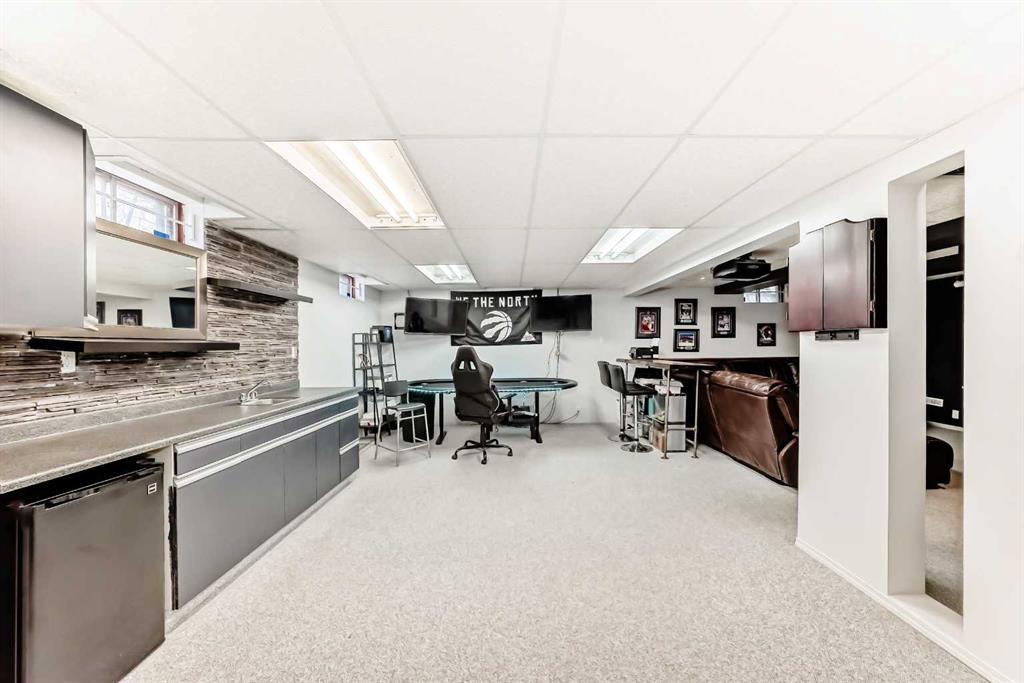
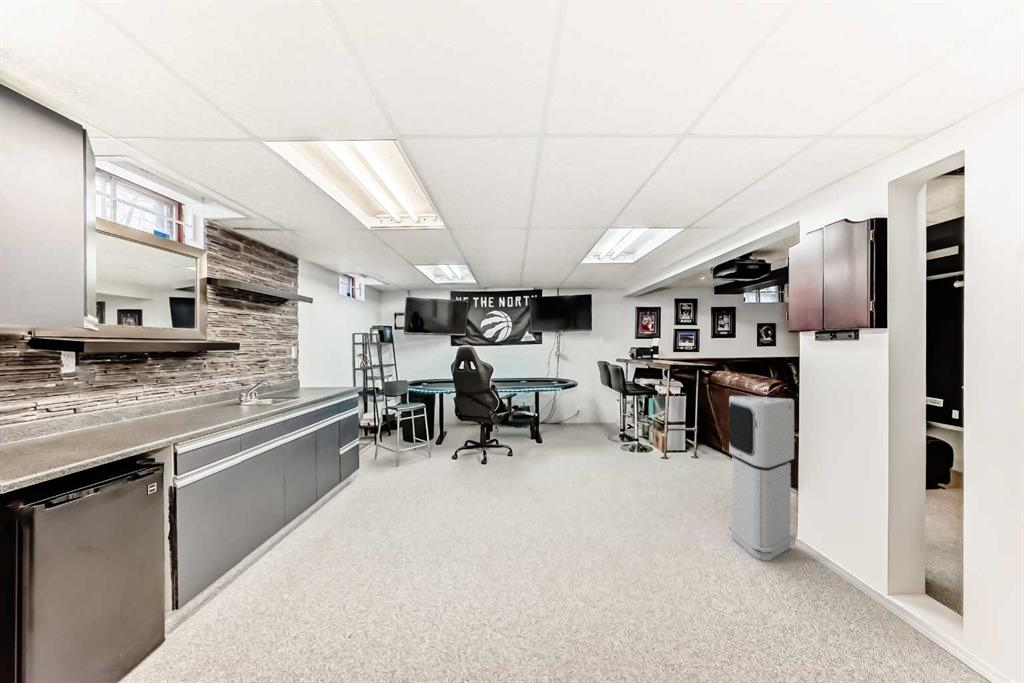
+ air purifier [728,395,795,562]
